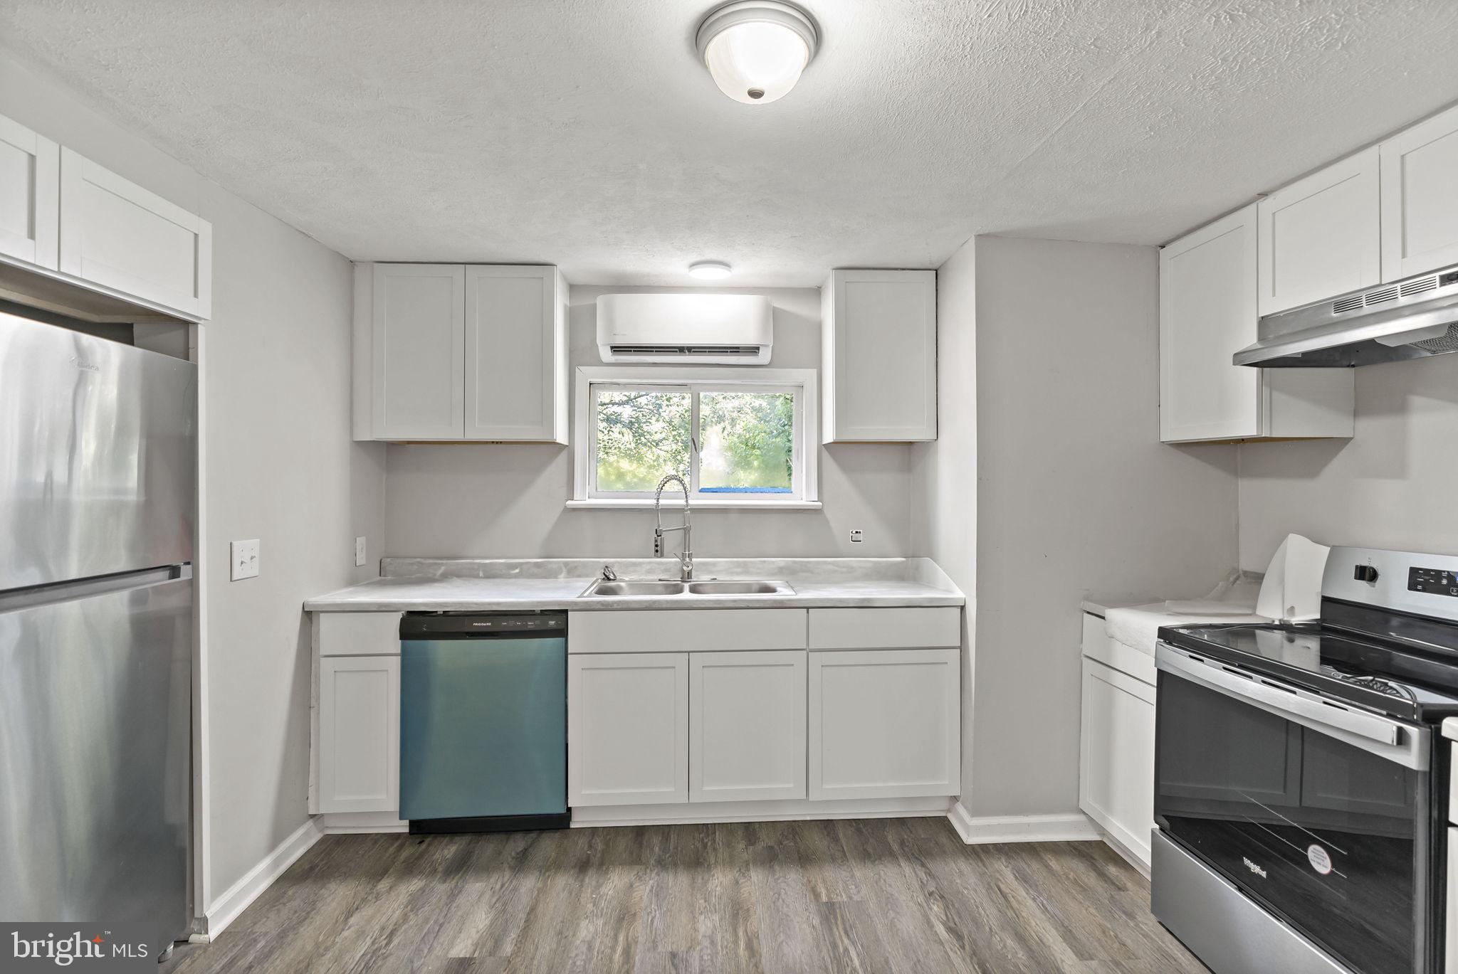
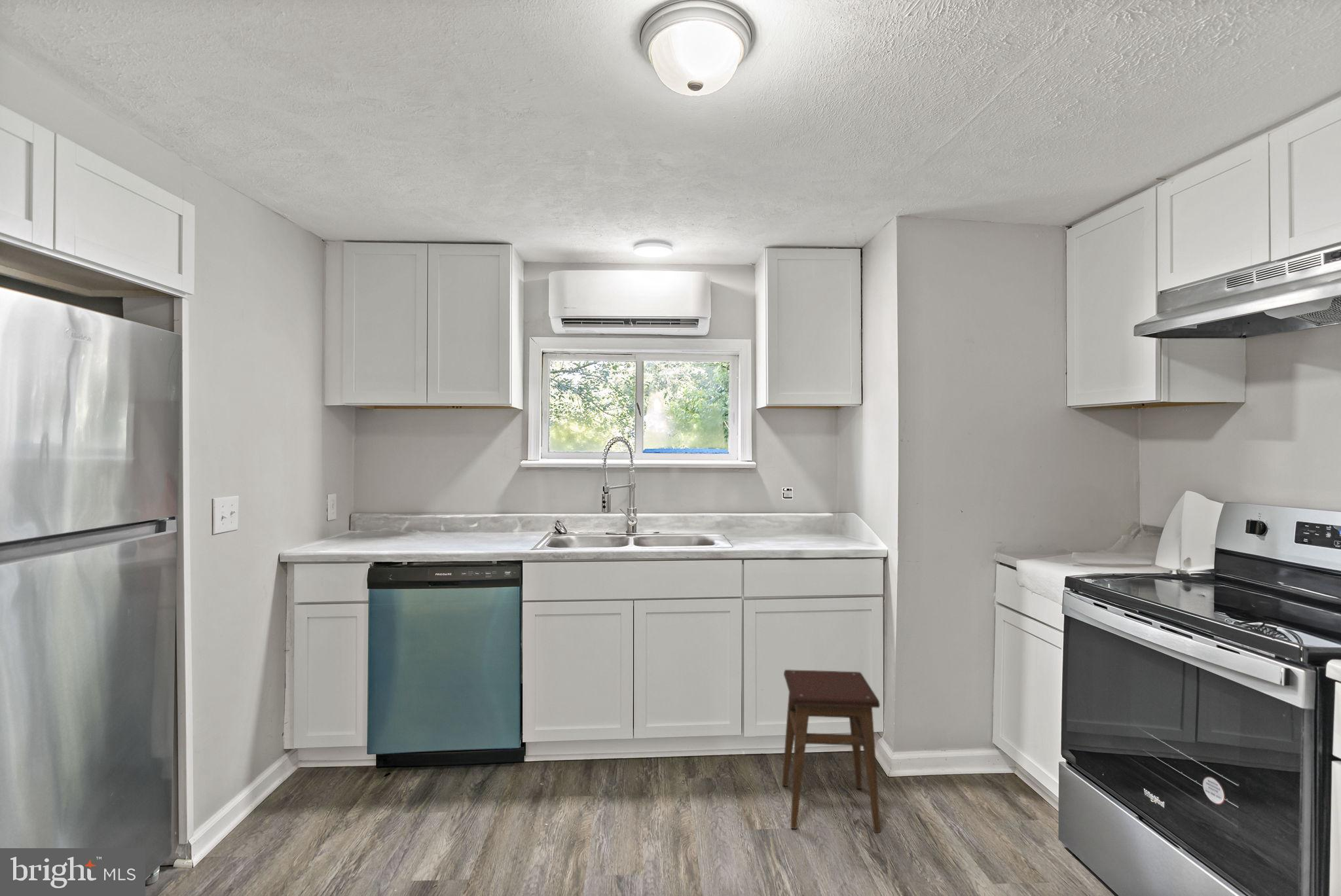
+ stool [782,669,881,833]
